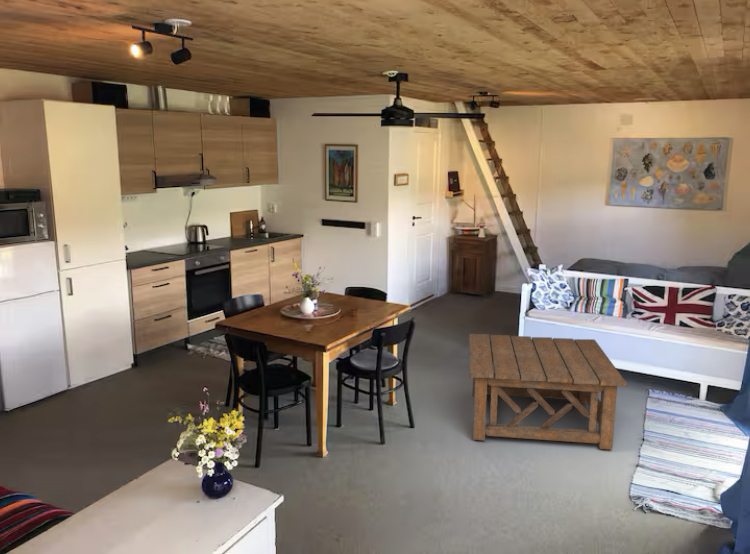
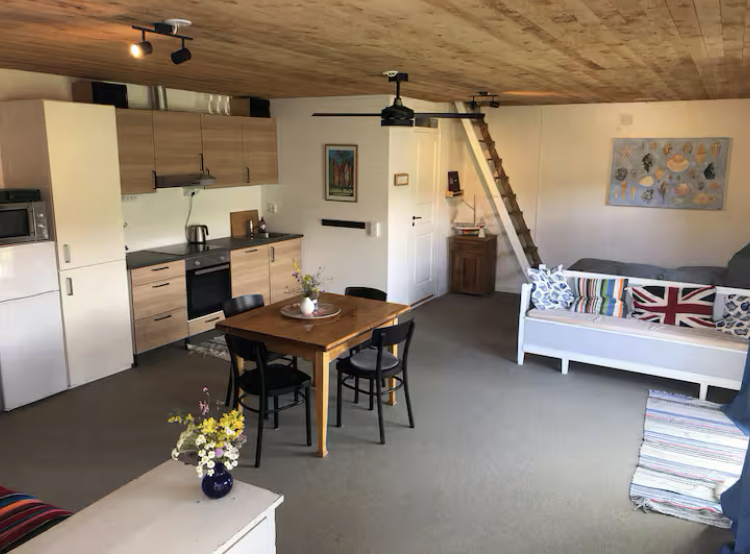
- coffee table [469,333,627,451]
